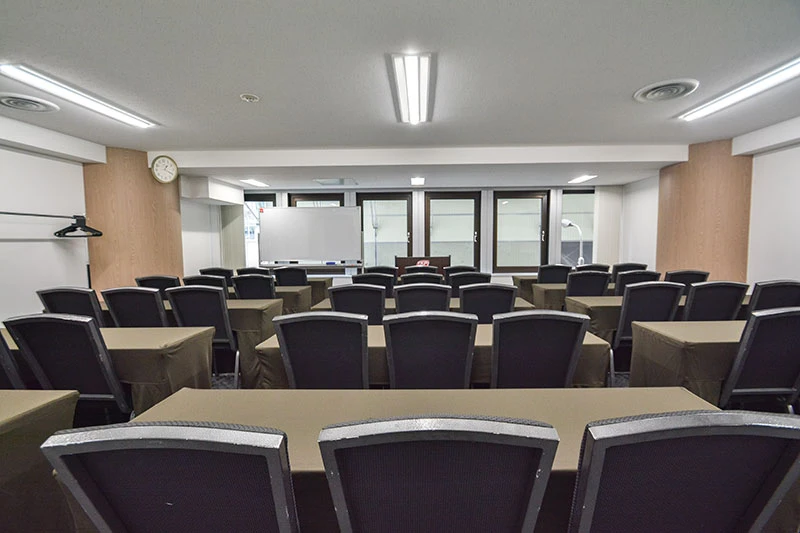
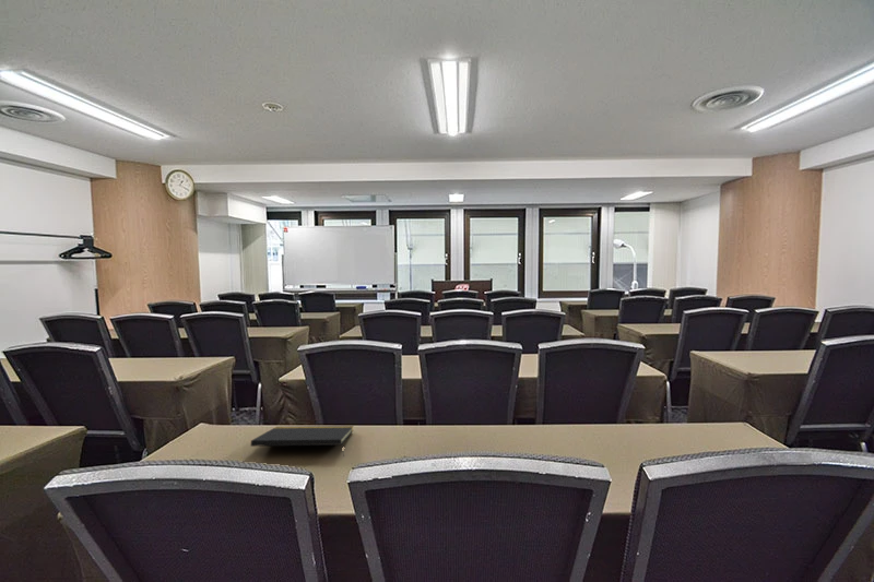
+ notepad [250,425,355,456]
